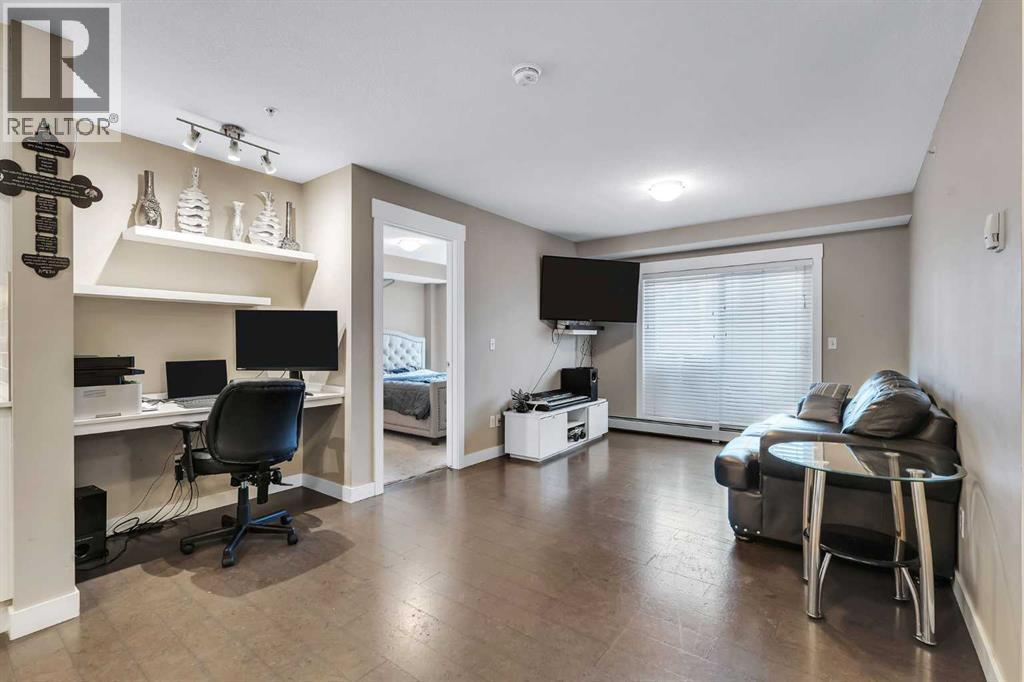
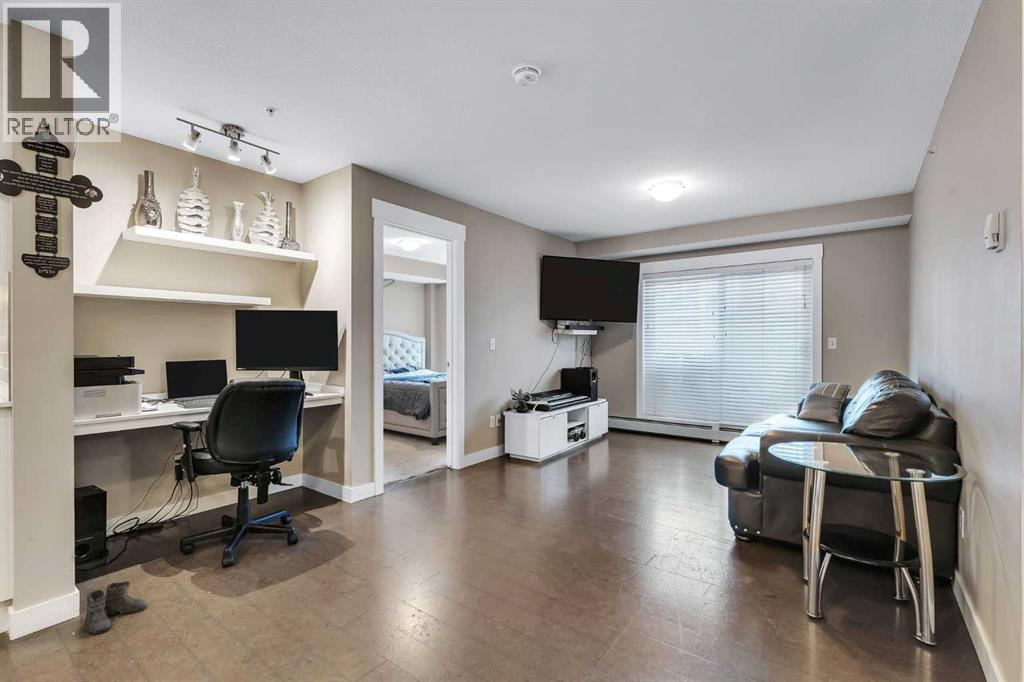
+ boots [76,580,148,635]
